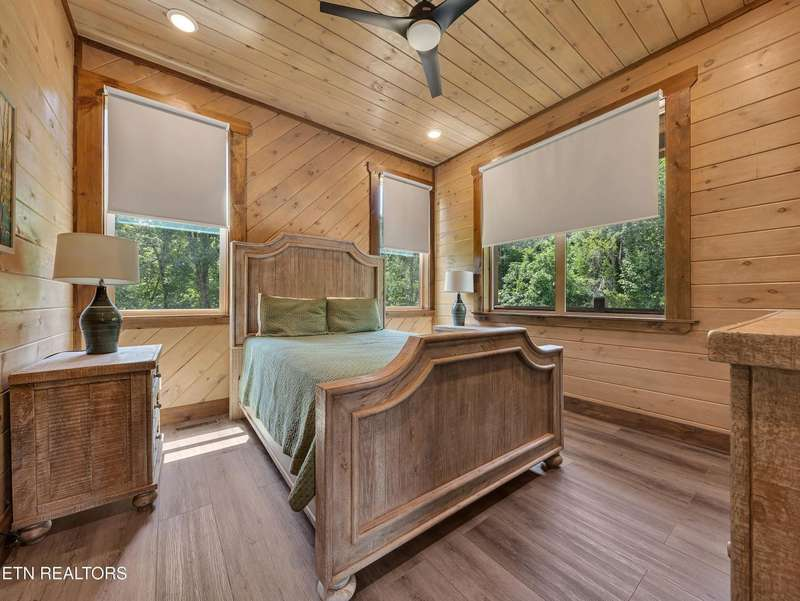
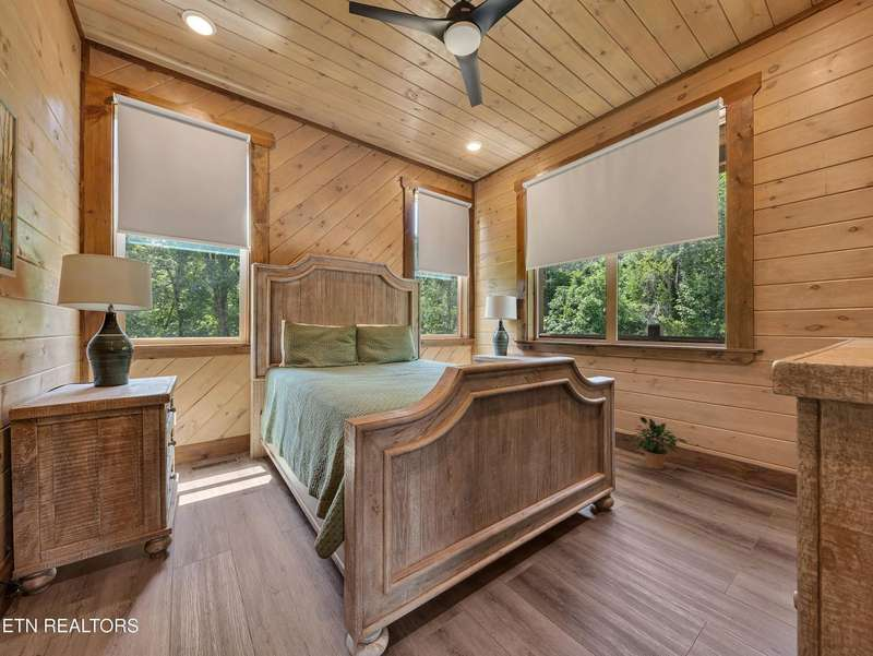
+ potted plant [627,416,689,470]
